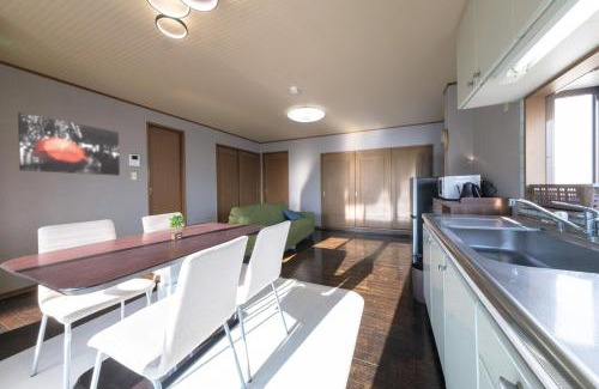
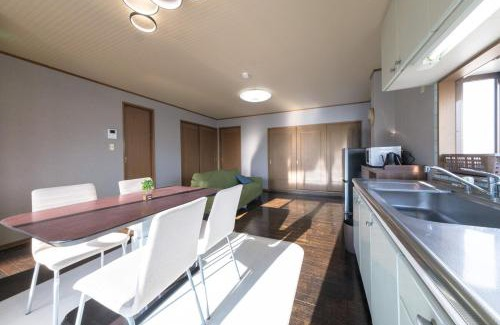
- wall art [17,111,121,177]
